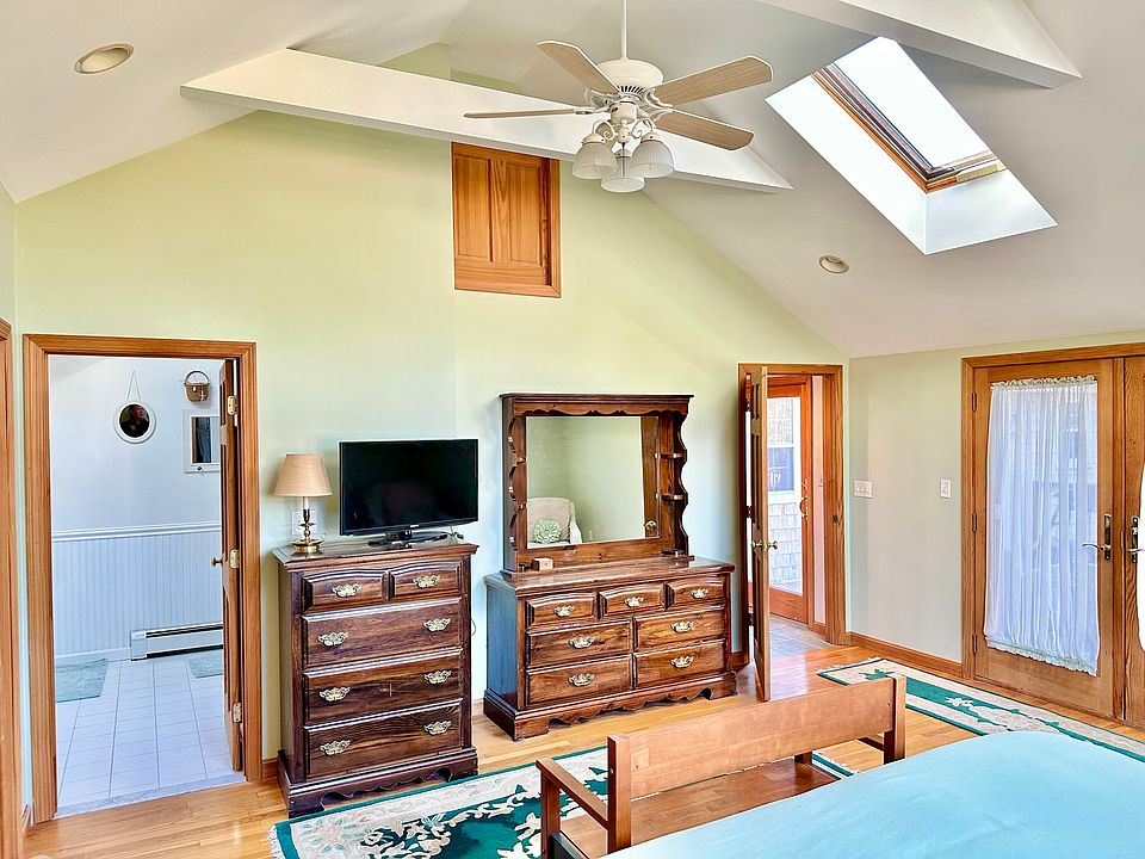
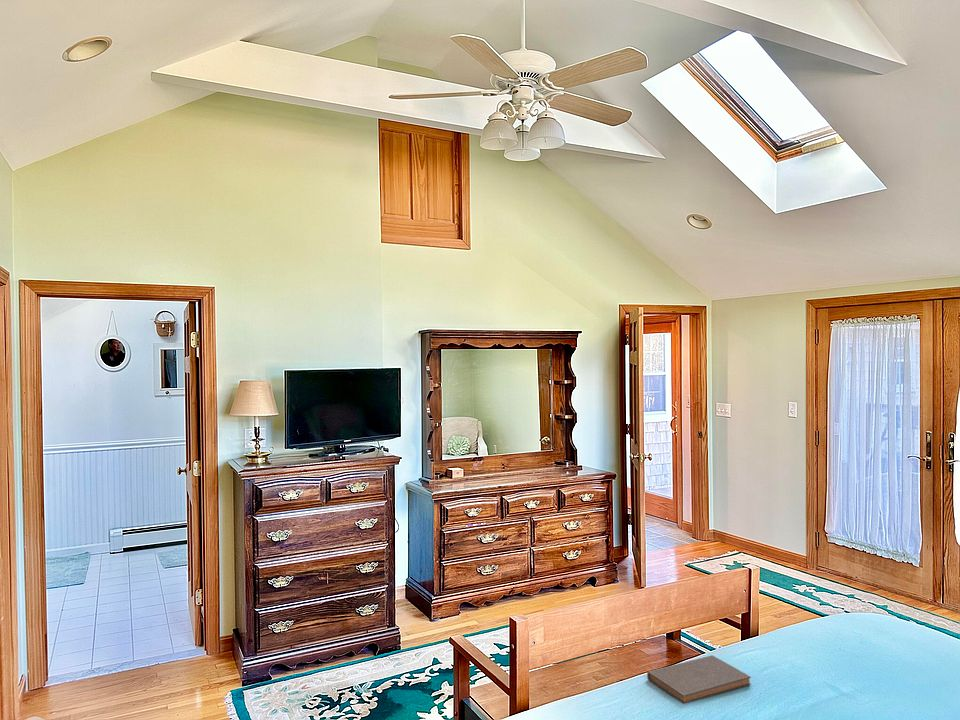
+ book [646,654,752,705]
